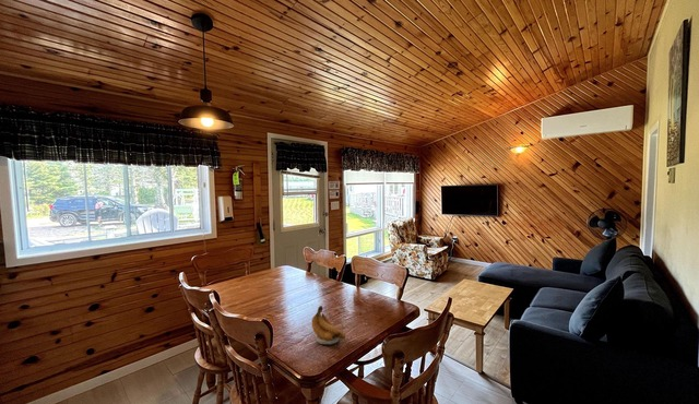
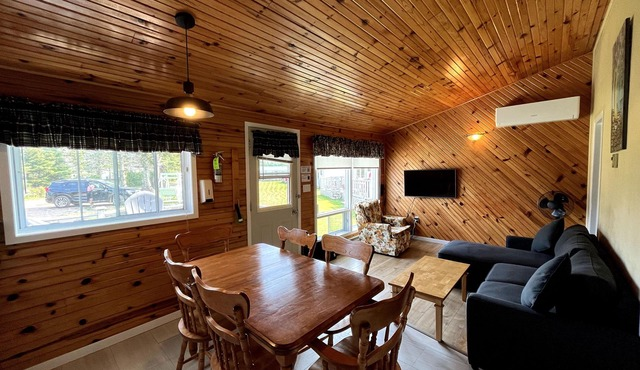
- banana [311,305,346,345]
